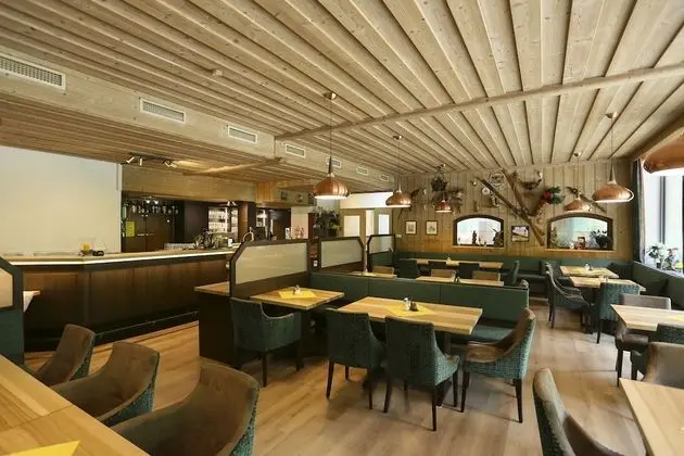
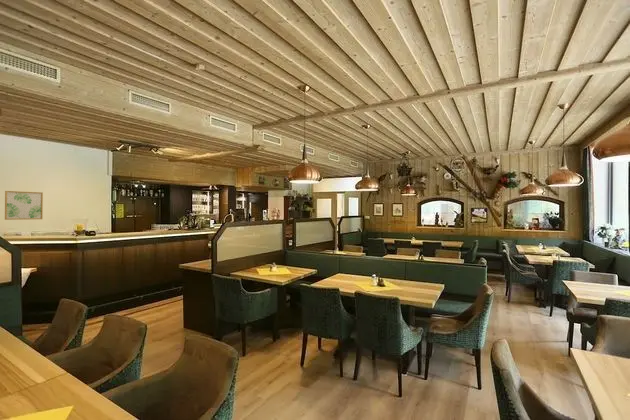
+ wall art [4,190,44,221]
